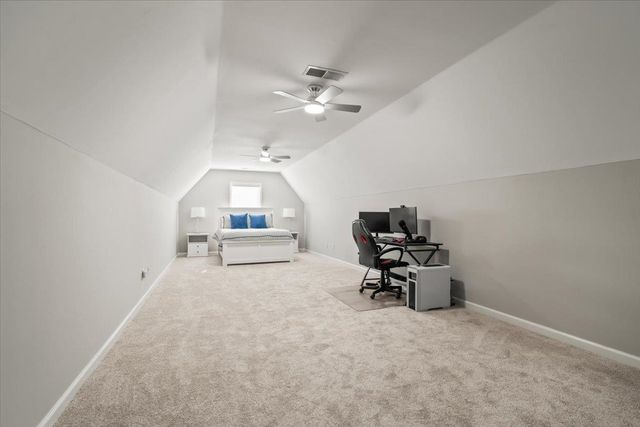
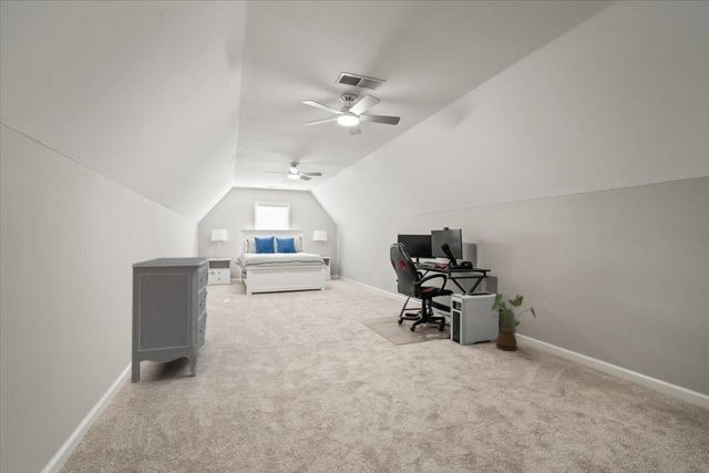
+ house plant [490,292,537,351]
+ dresser [131,256,215,384]
